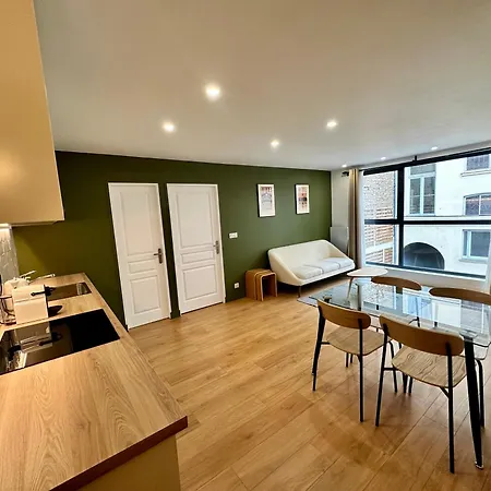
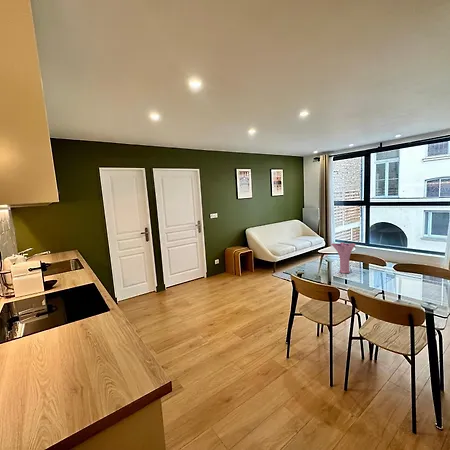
+ vase [330,242,357,274]
